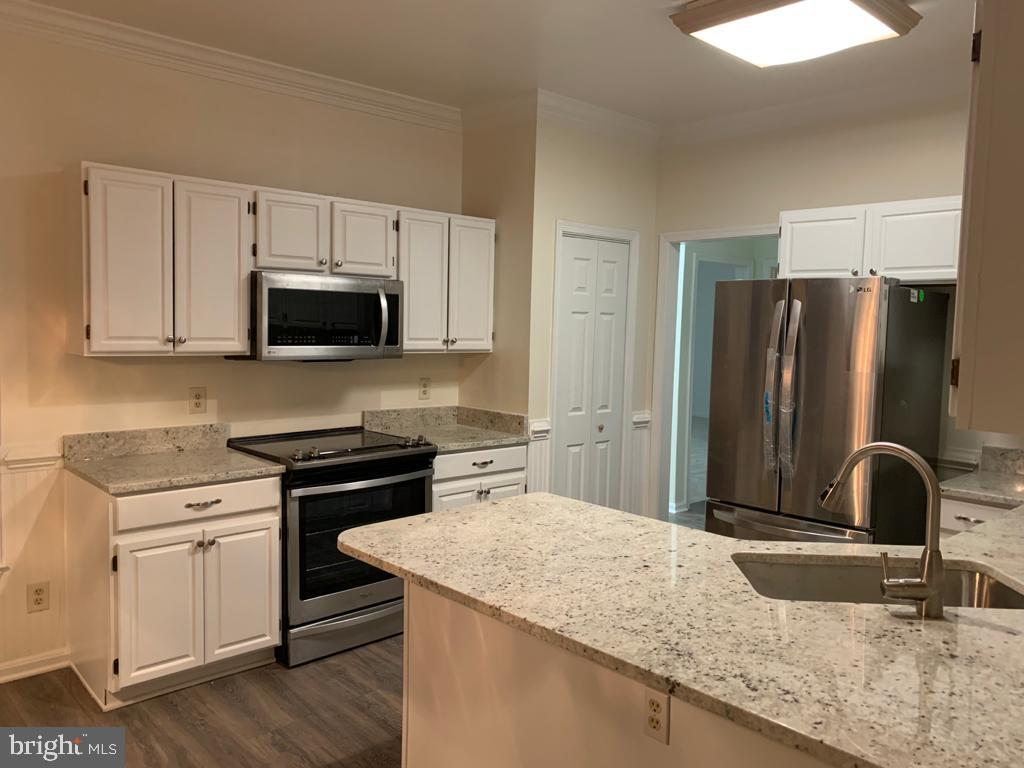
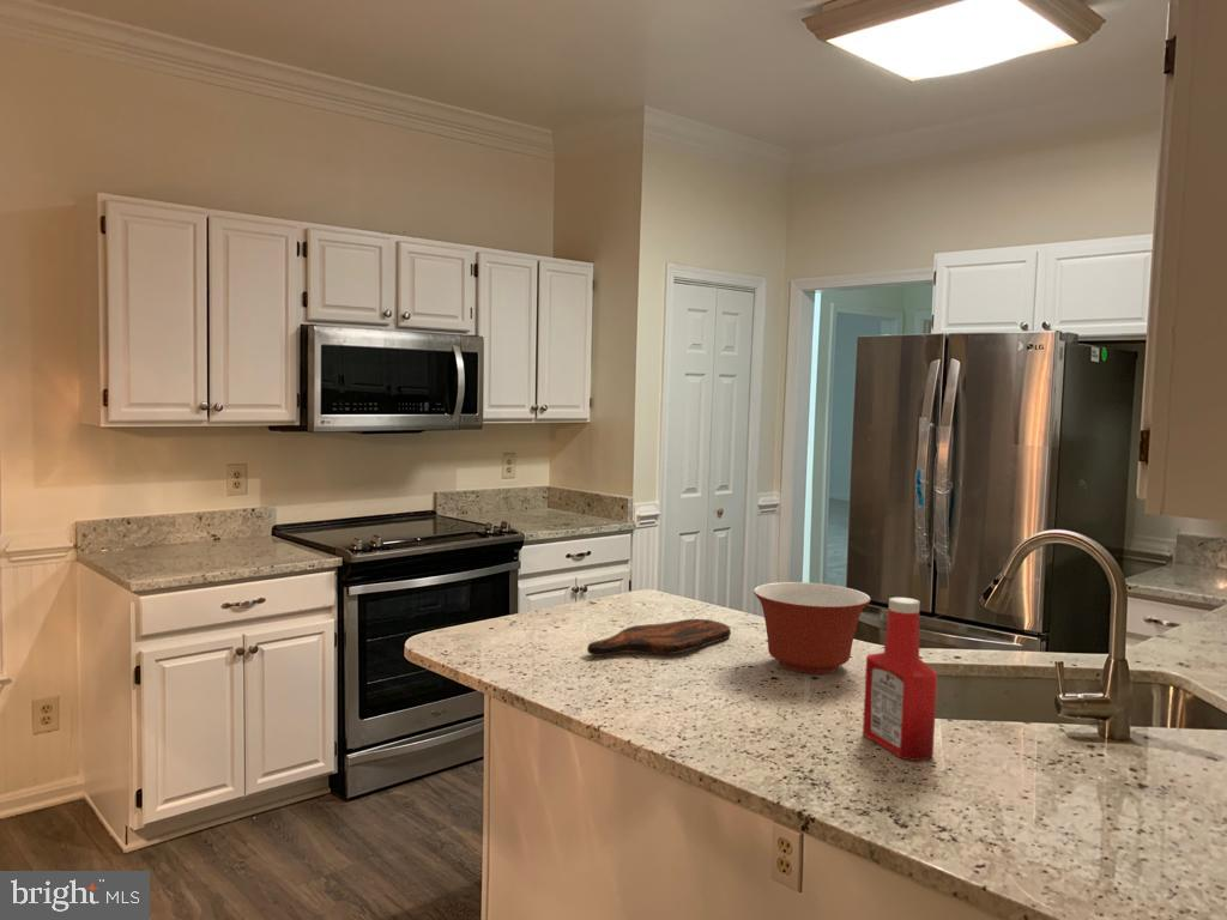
+ soap bottle [862,597,938,762]
+ mixing bowl [752,581,872,674]
+ cutting board [586,618,732,658]
